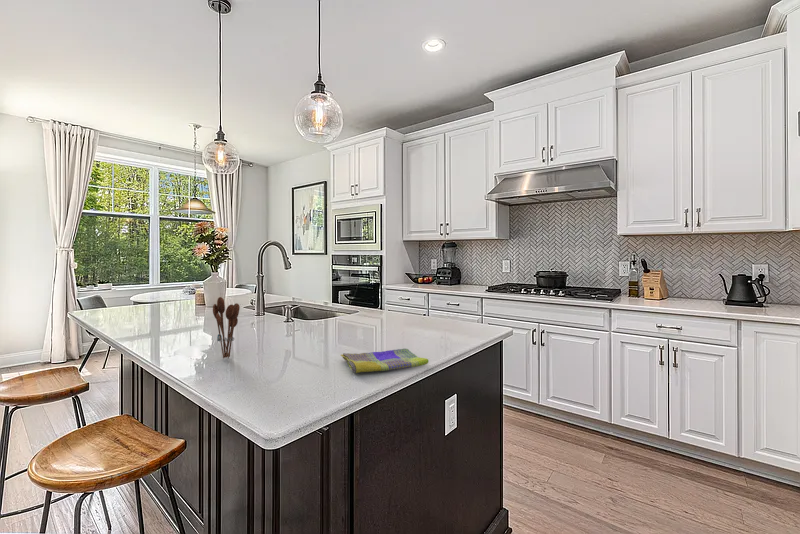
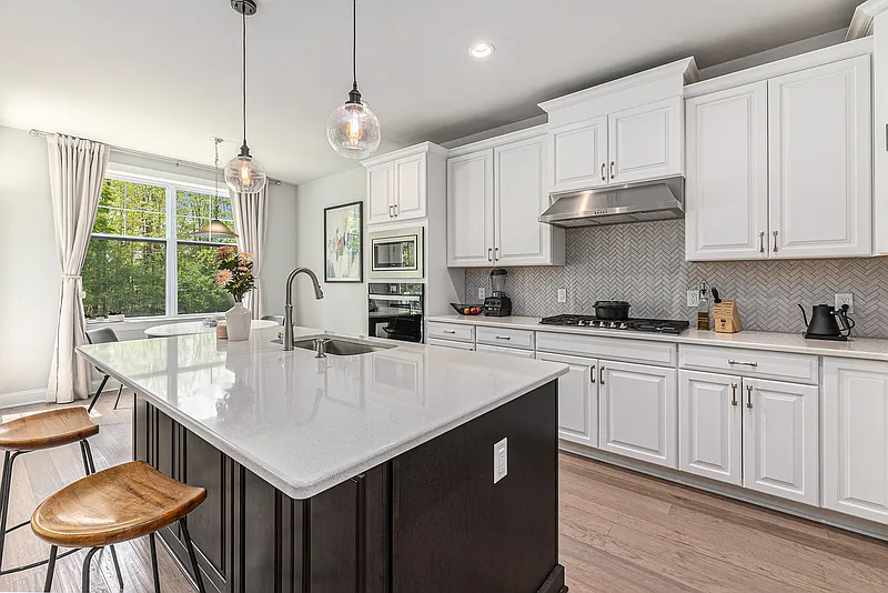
- utensil holder [212,296,241,359]
- dish towel [340,348,430,374]
